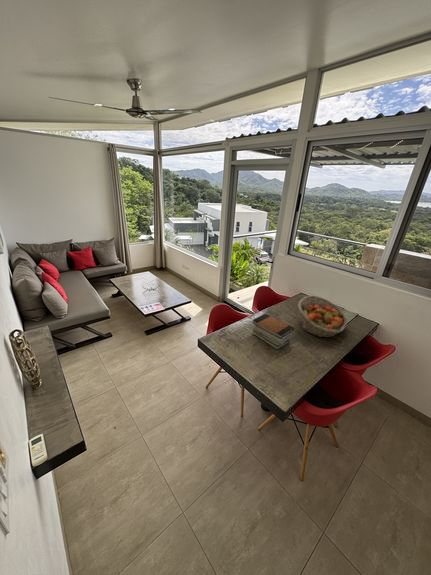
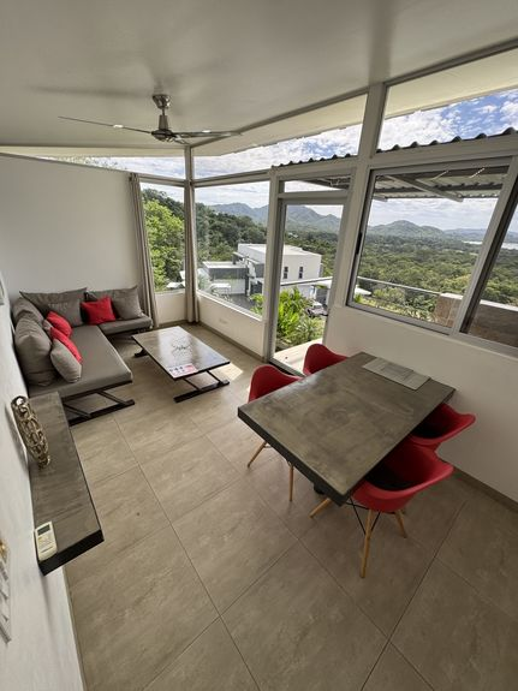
- book stack [251,313,295,350]
- fruit basket [297,294,348,338]
